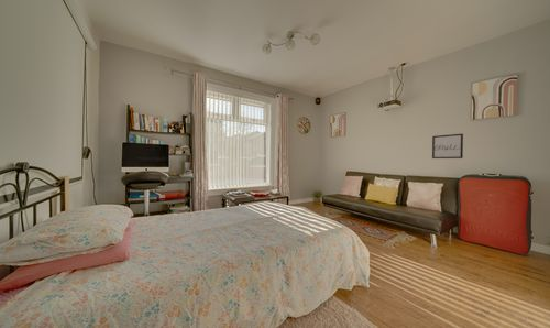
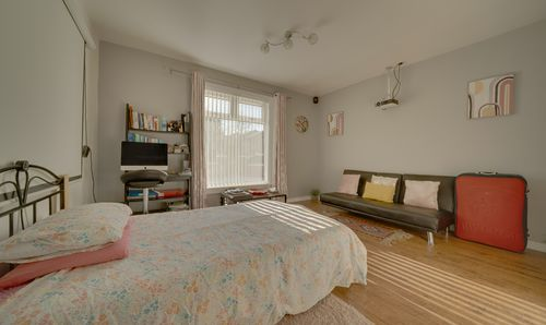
- wall art [431,133,464,160]
